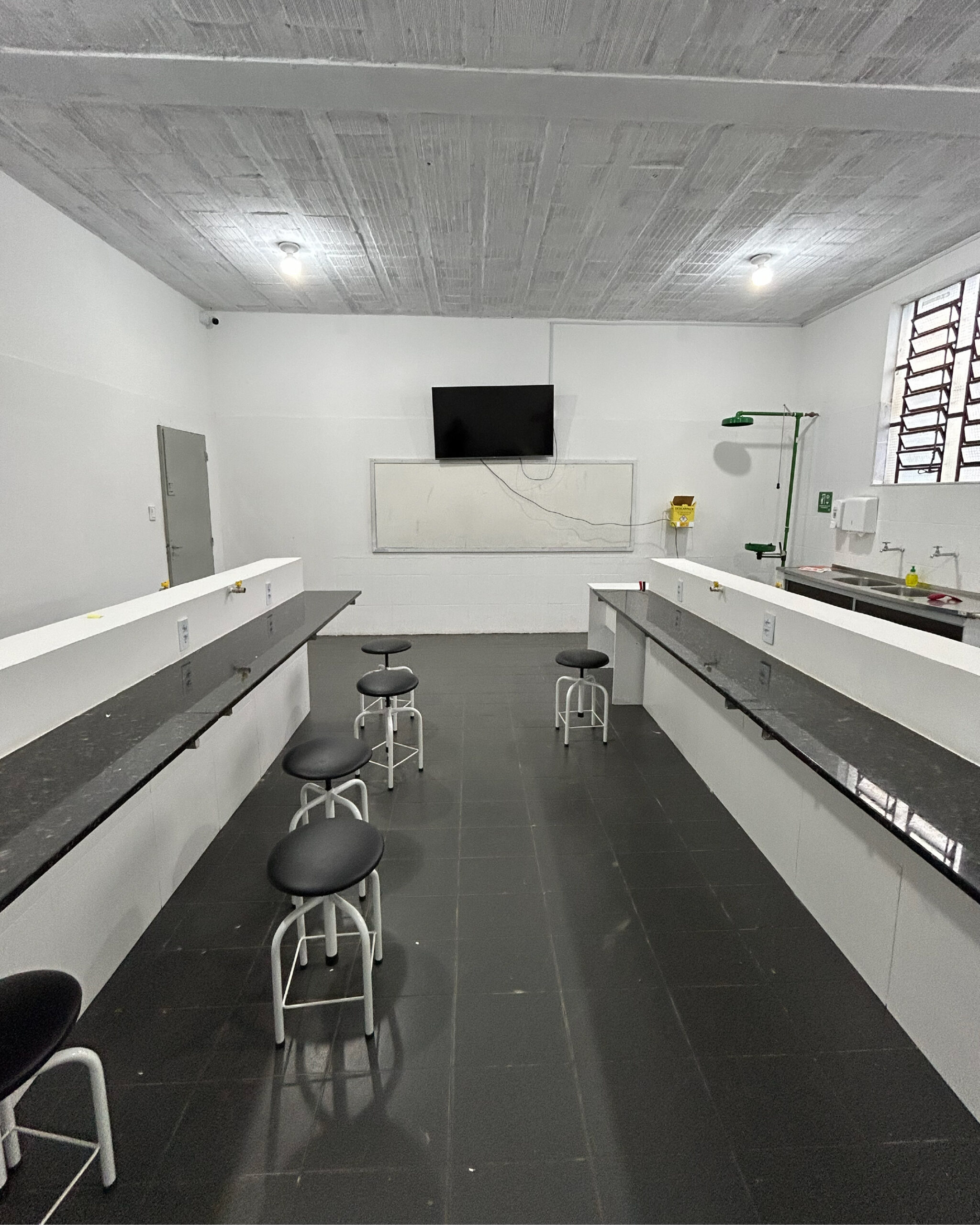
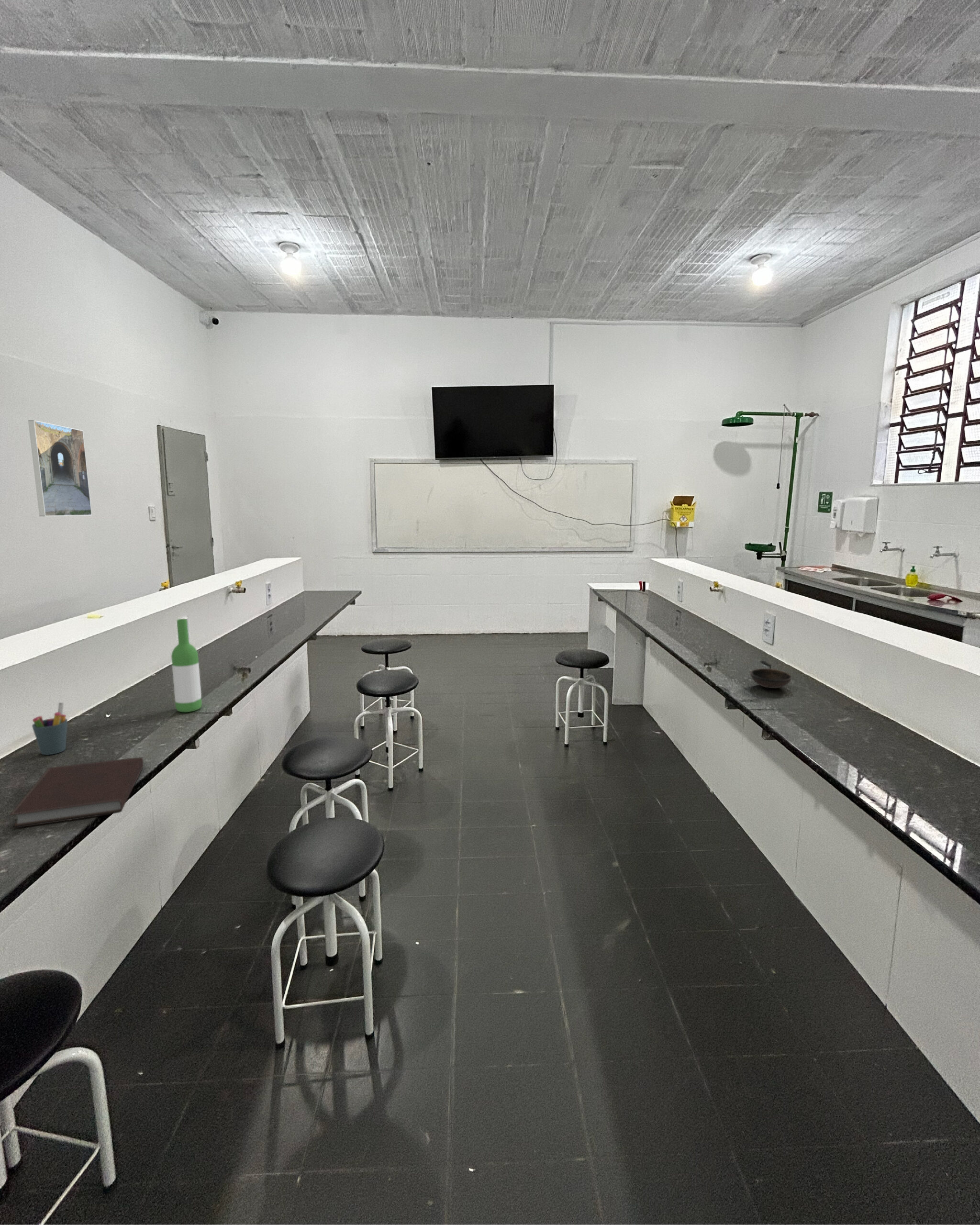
+ notebook [8,757,144,829]
+ pen holder [32,702,68,756]
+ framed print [28,420,92,517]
+ bowl [750,668,792,689]
+ wine bottle [171,618,202,713]
